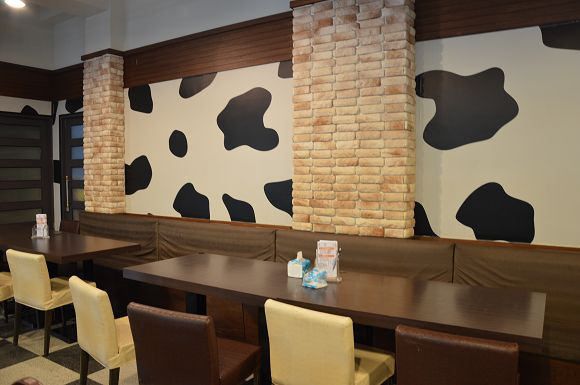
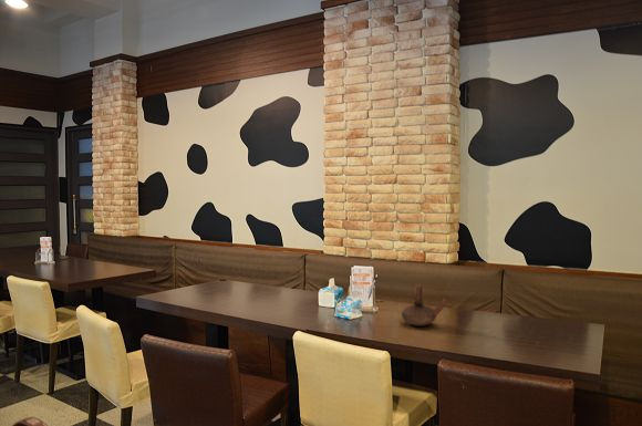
+ teapot [401,284,448,328]
